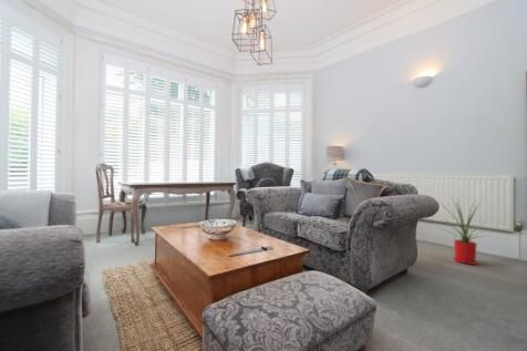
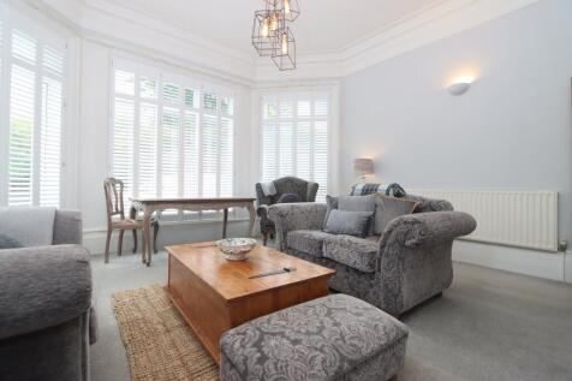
- house plant [436,196,495,266]
